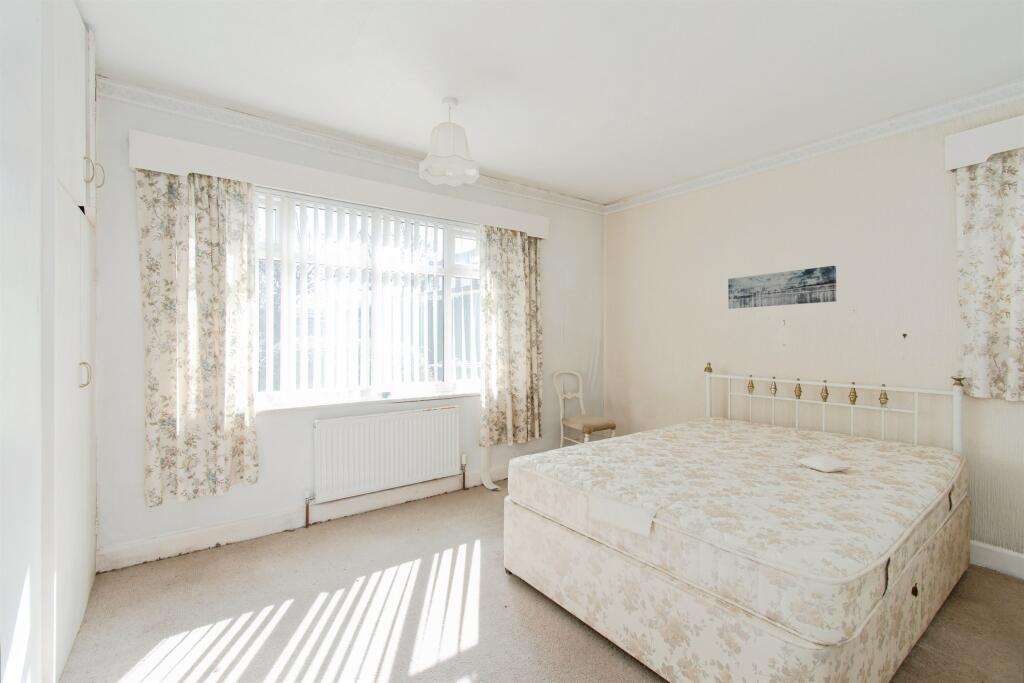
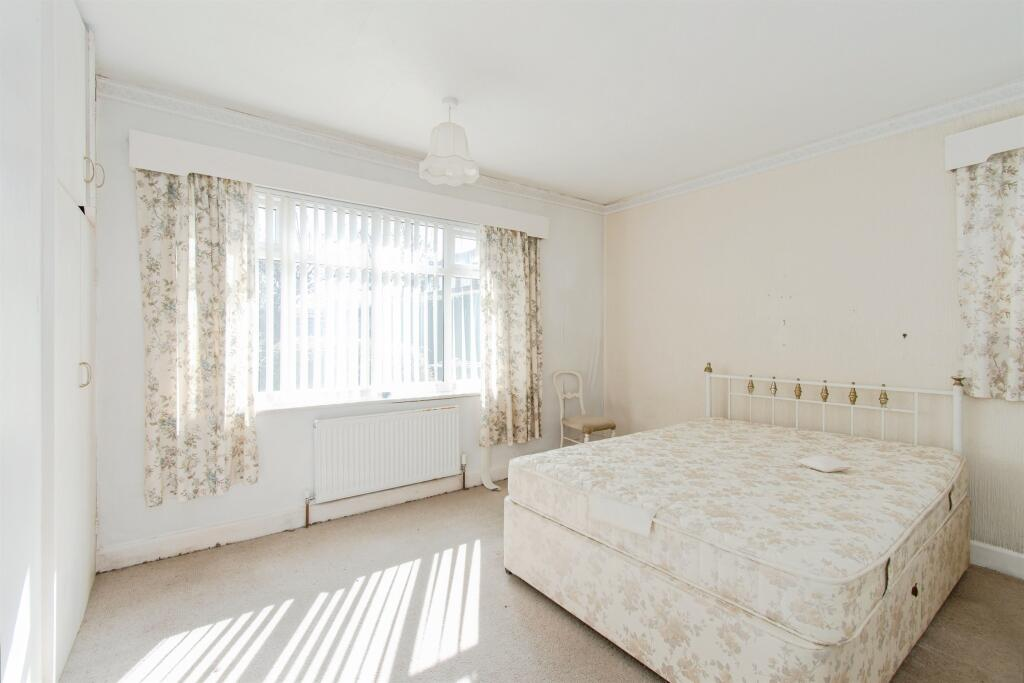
- wall art [727,265,838,310]
